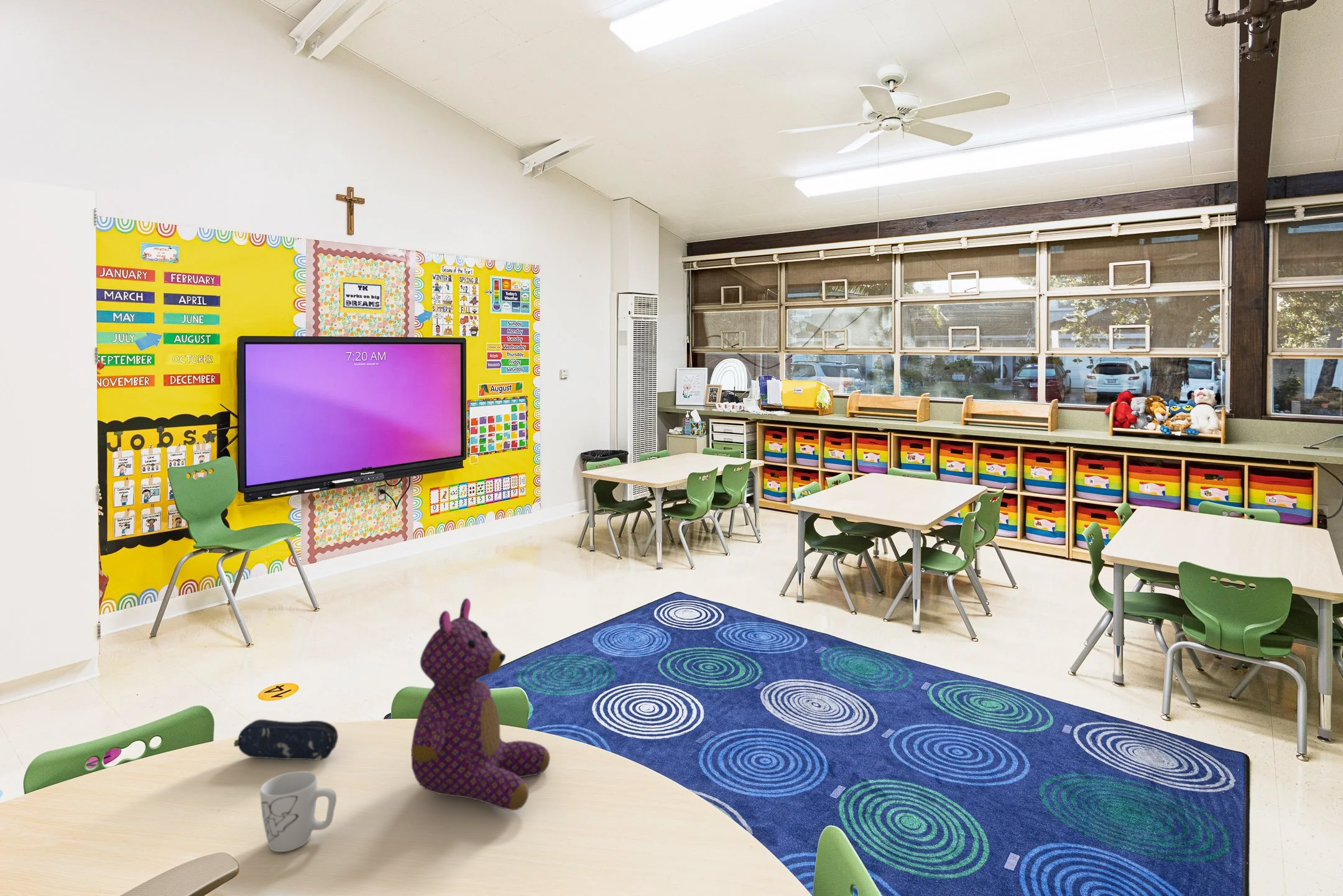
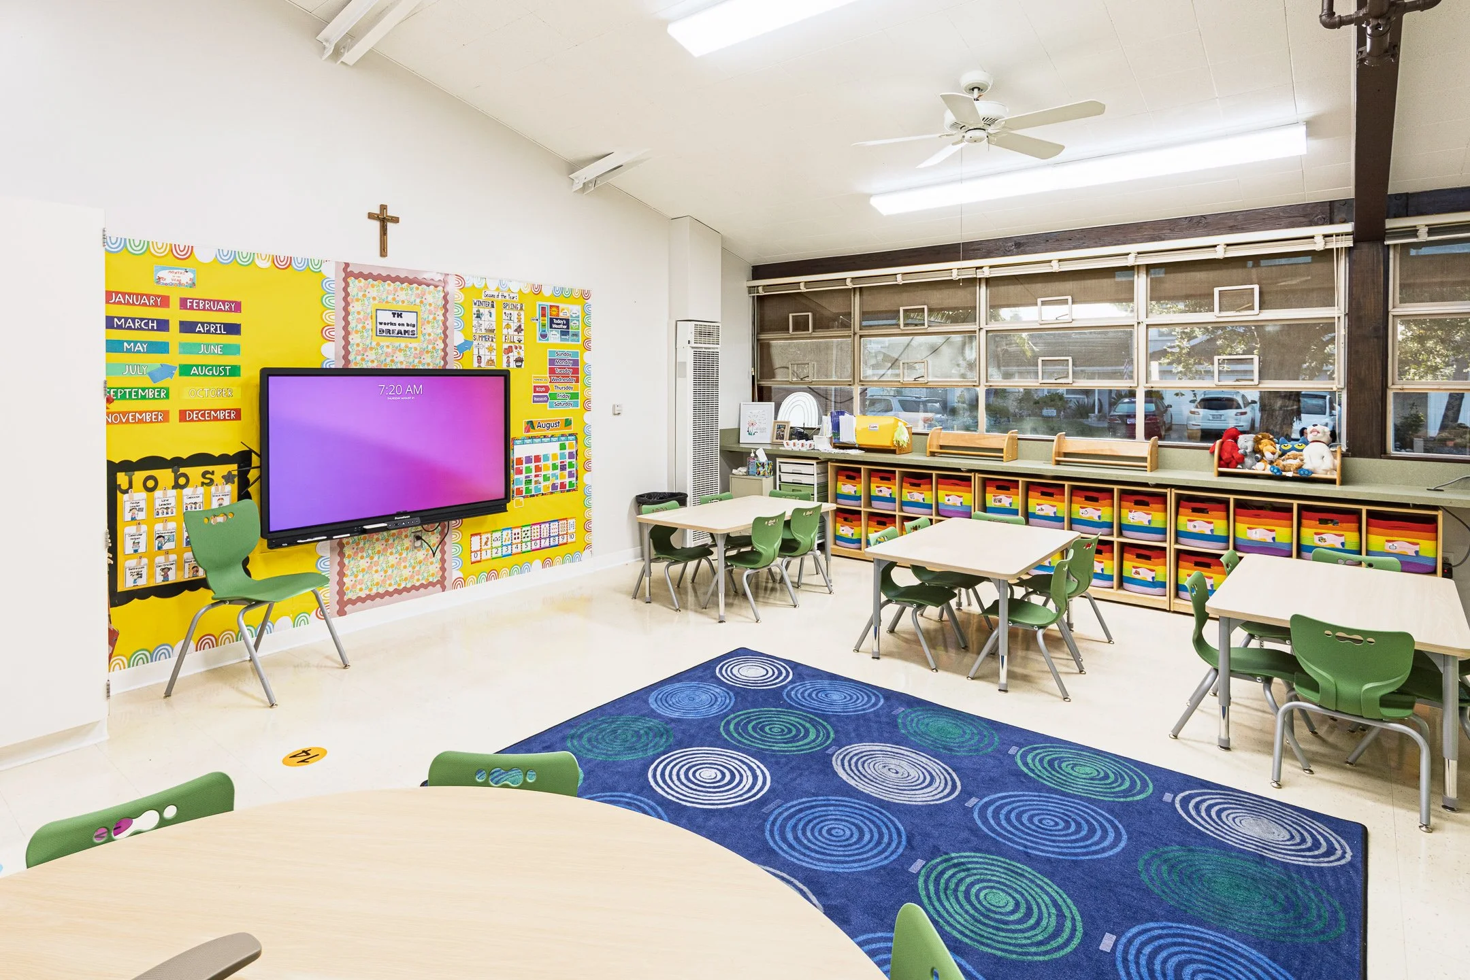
- pencil case [233,719,339,761]
- teddy bear [410,598,551,811]
- mug [259,770,337,852]
